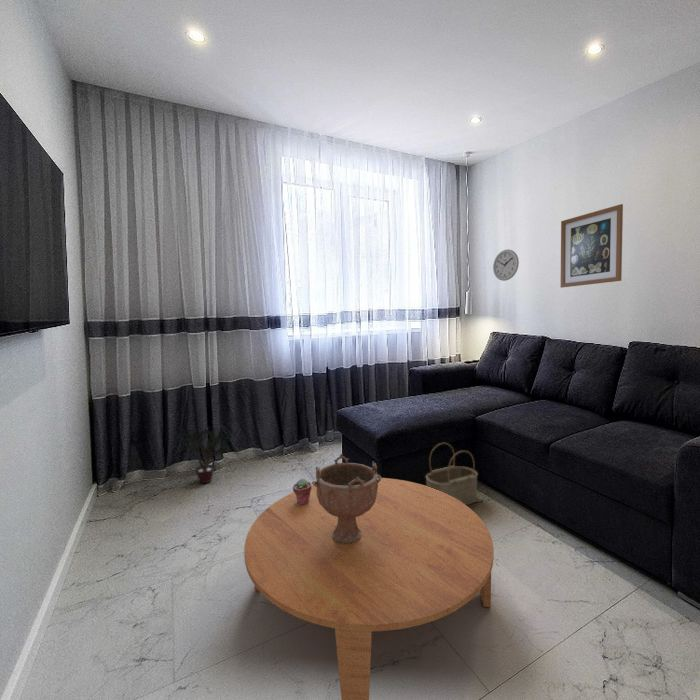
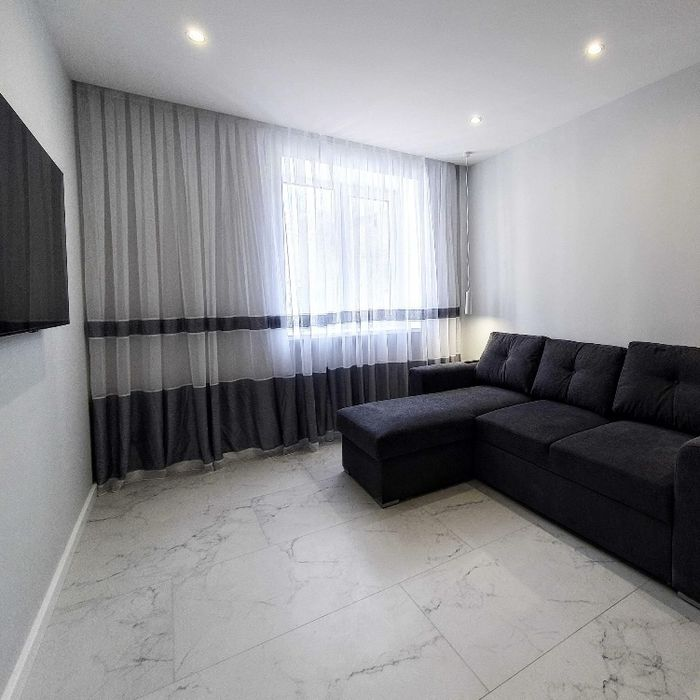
- wall clock [492,249,520,282]
- potted plant [177,425,230,484]
- potted succulent [292,477,312,505]
- decorative bowl [311,453,382,543]
- coffee table [243,477,495,700]
- wall art [560,203,624,289]
- wicker basket [425,442,479,506]
